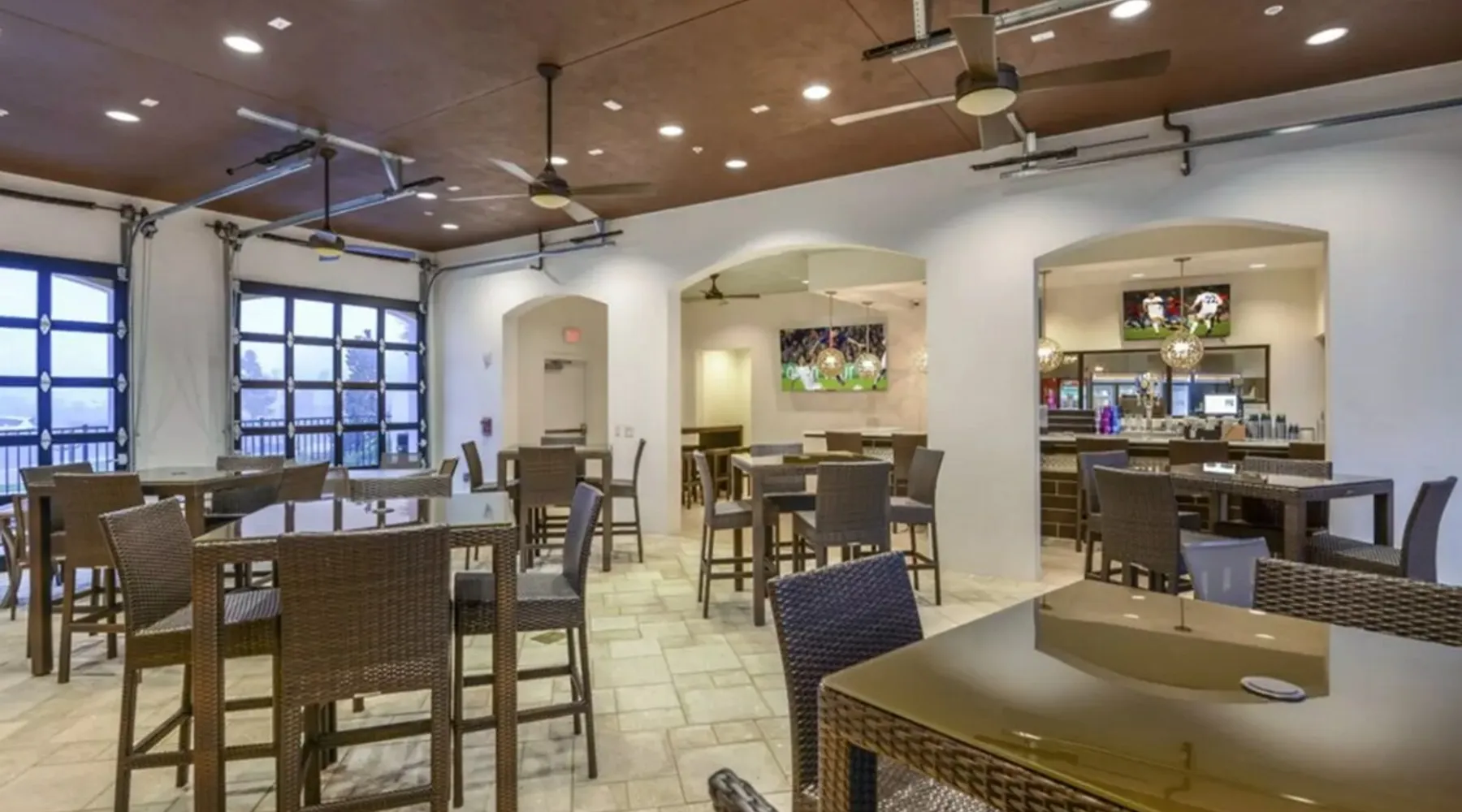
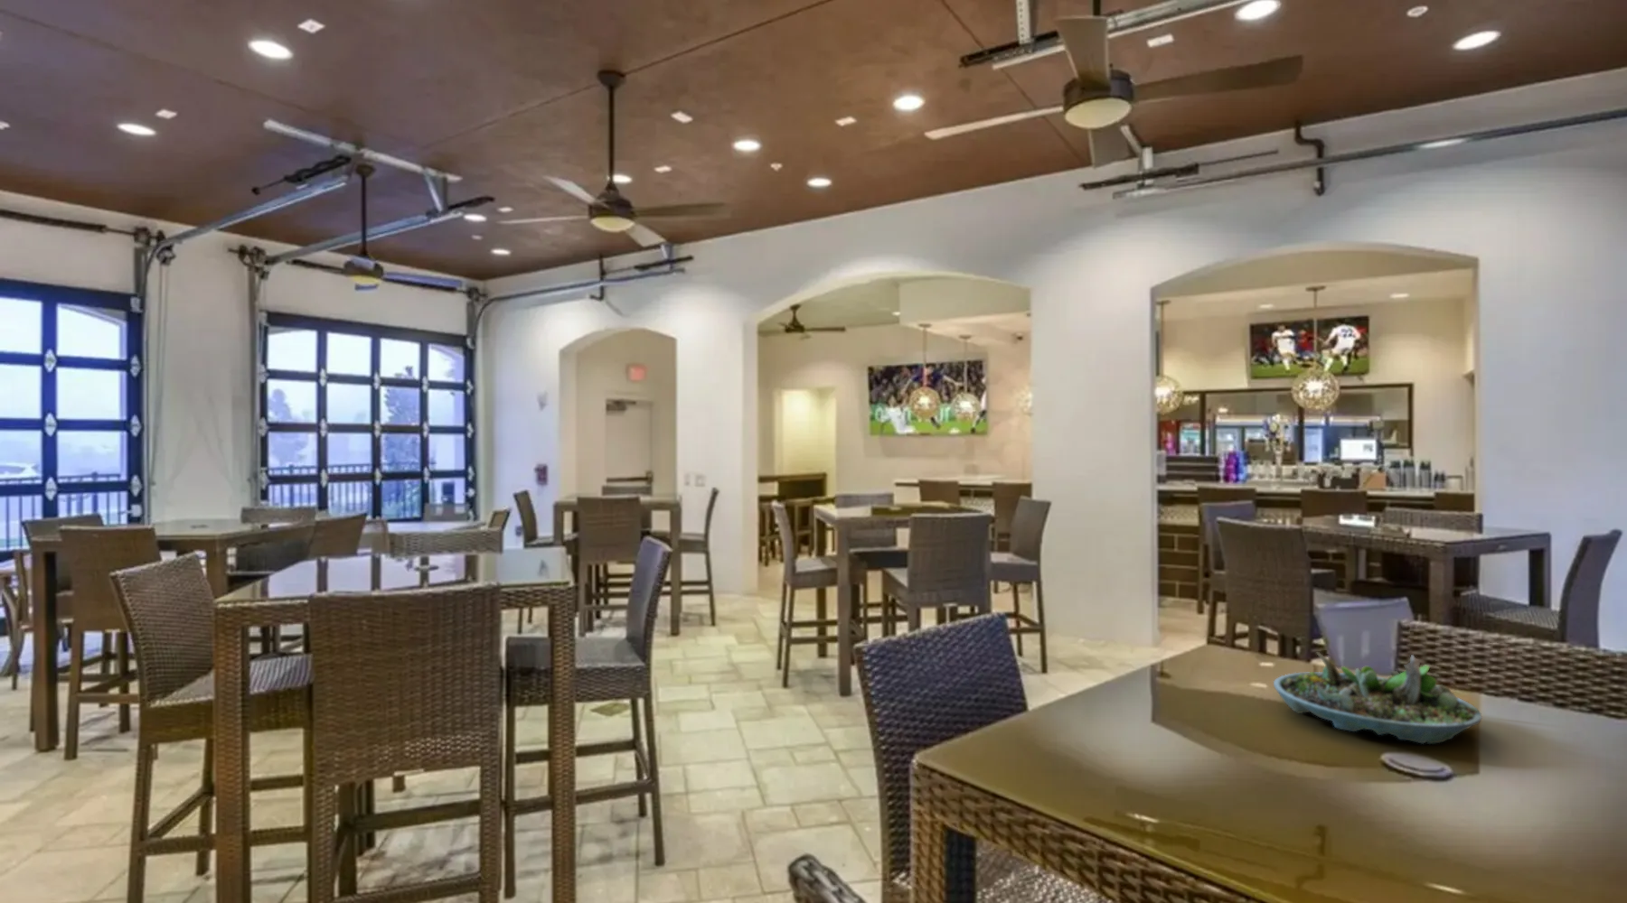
+ succulent planter [1273,651,1483,745]
